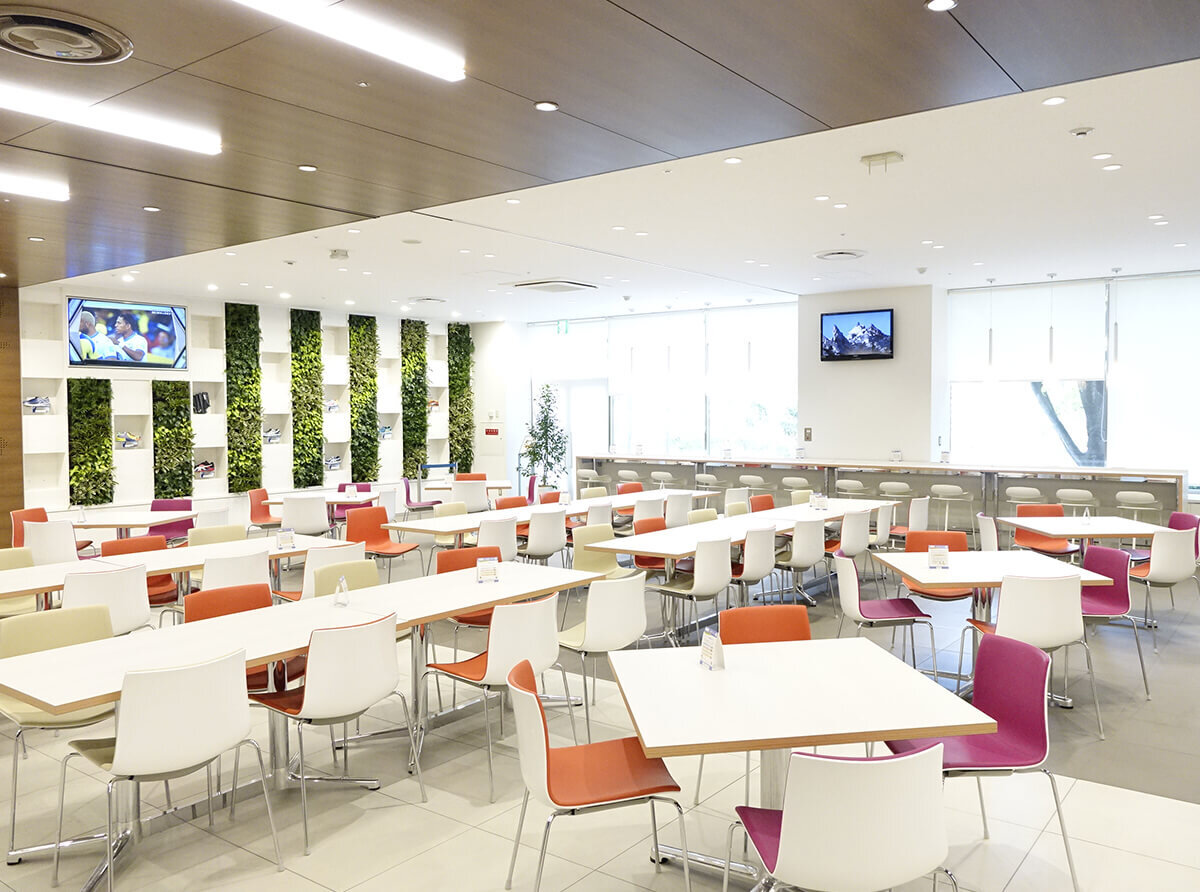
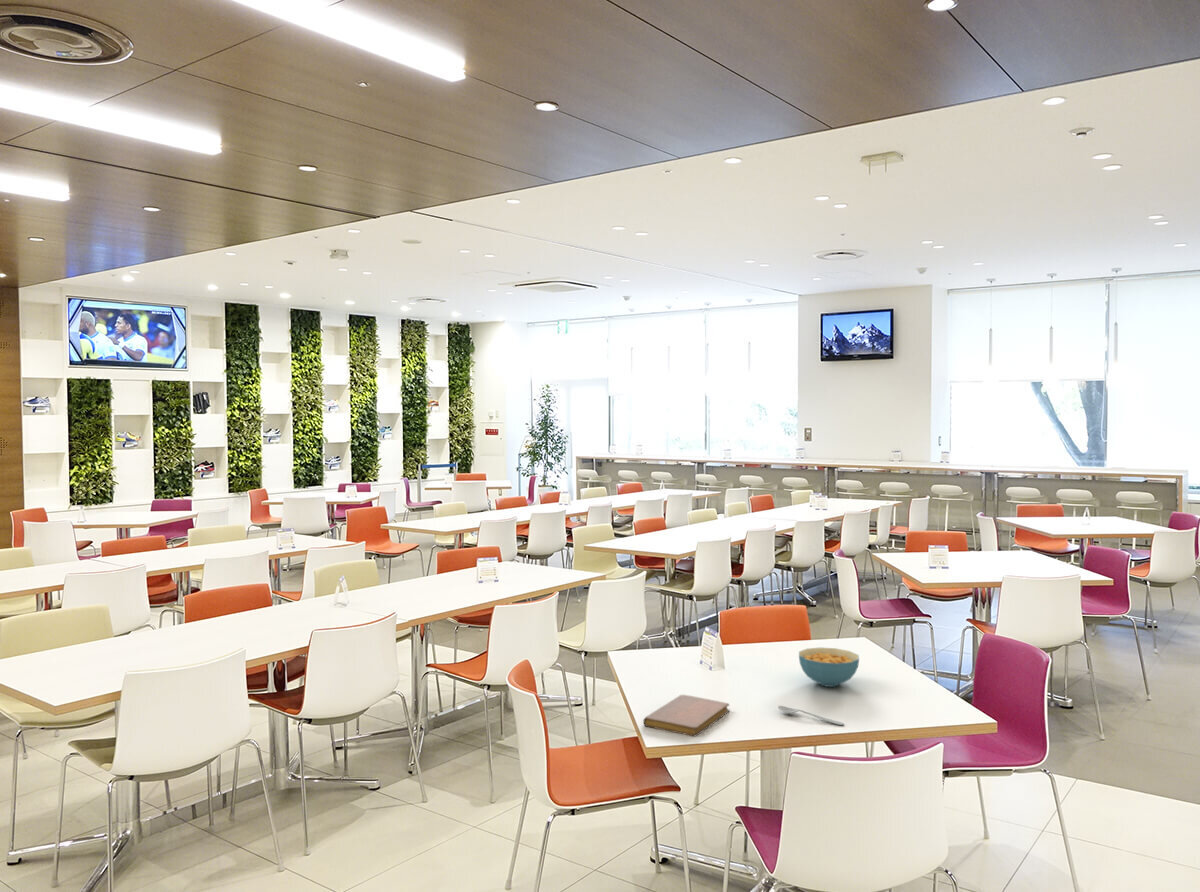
+ cereal bowl [798,646,860,688]
+ notebook [642,694,730,737]
+ spoon [777,705,845,726]
